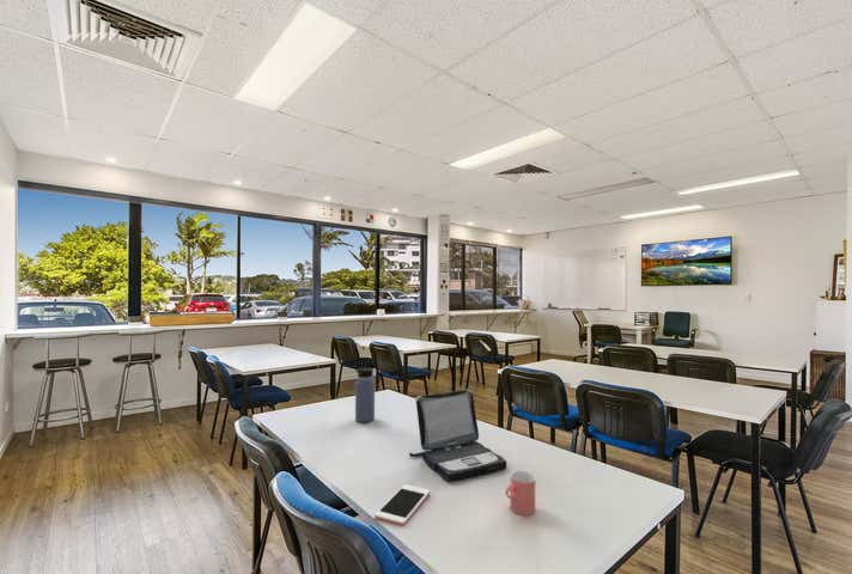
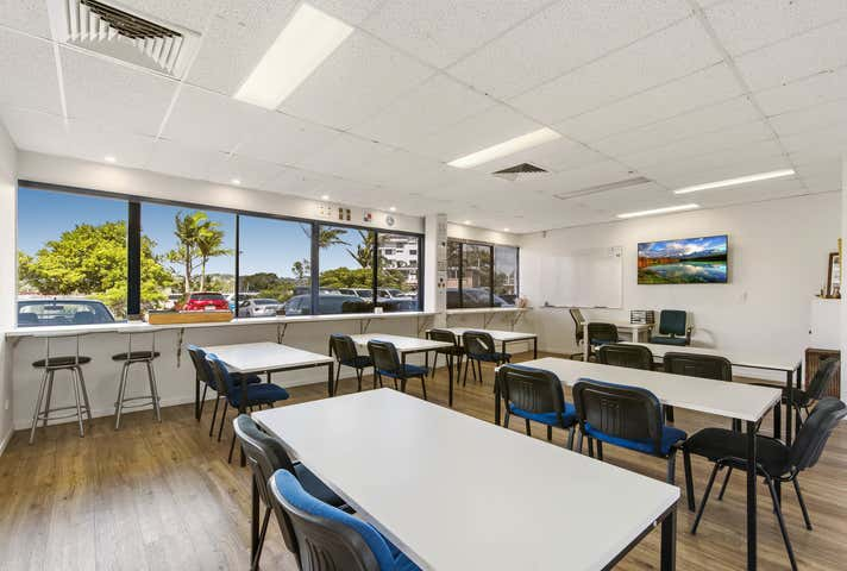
- water bottle [353,359,376,423]
- laptop [408,389,507,483]
- cup [504,470,536,517]
- cell phone [373,483,431,526]
